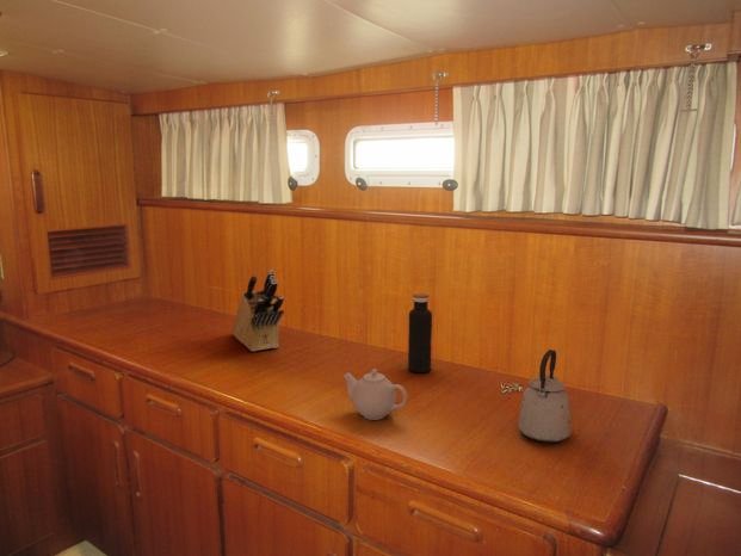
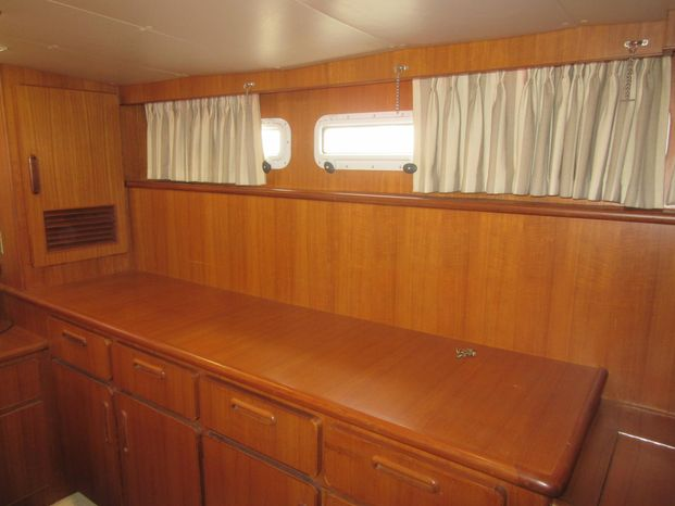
- knife block [231,270,285,353]
- kettle [517,348,573,444]
- water bottle [407,292,433,373]
- teapot [341,367,408,421]
